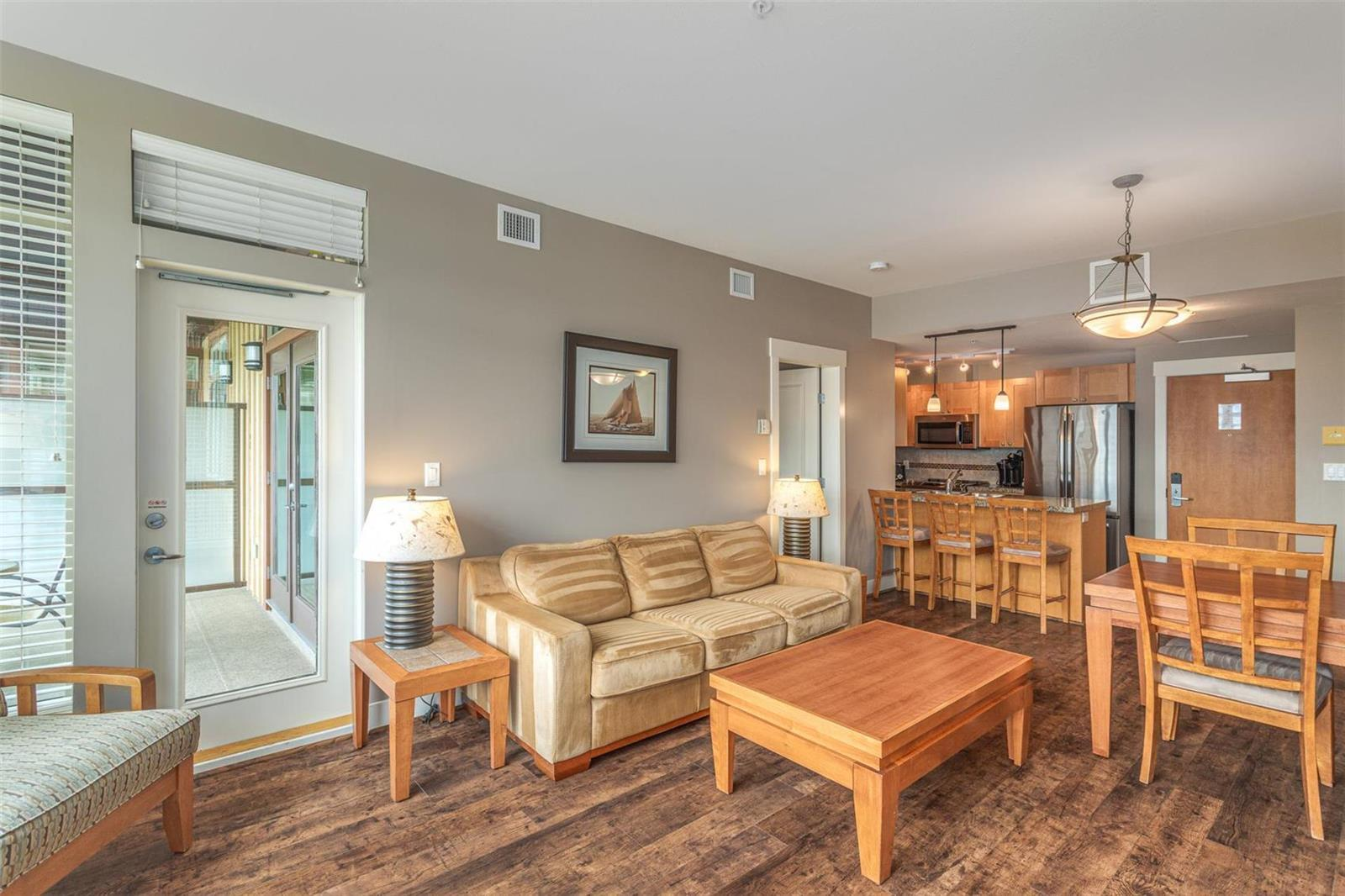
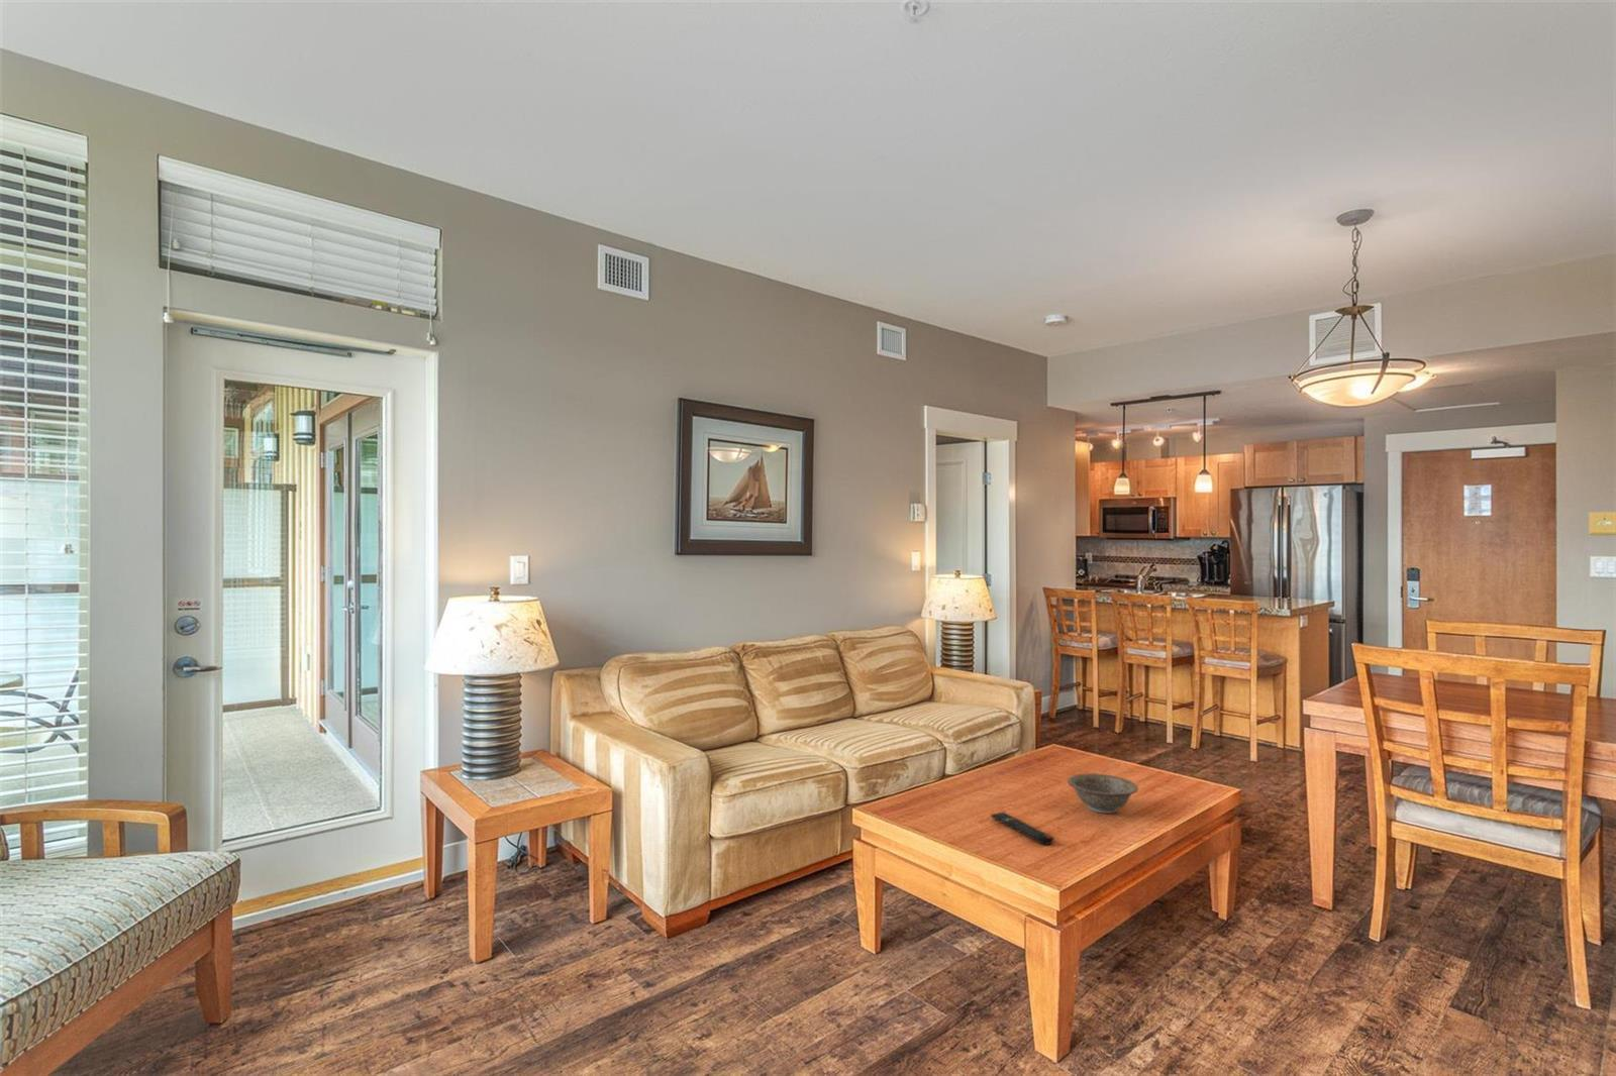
+ remote control [990,812,1055,845]
+ decorative bowl [1067,772,1139,814]
